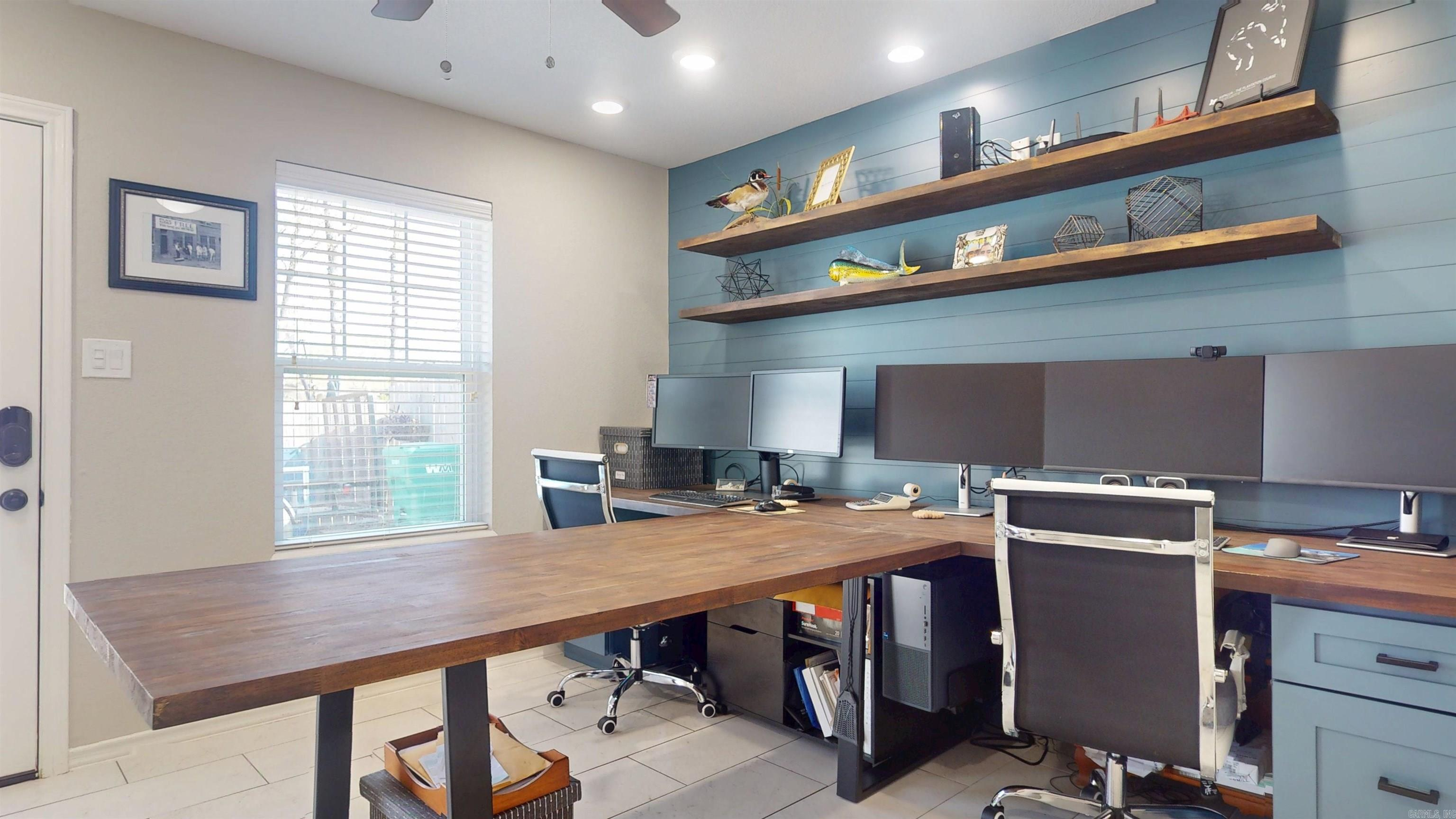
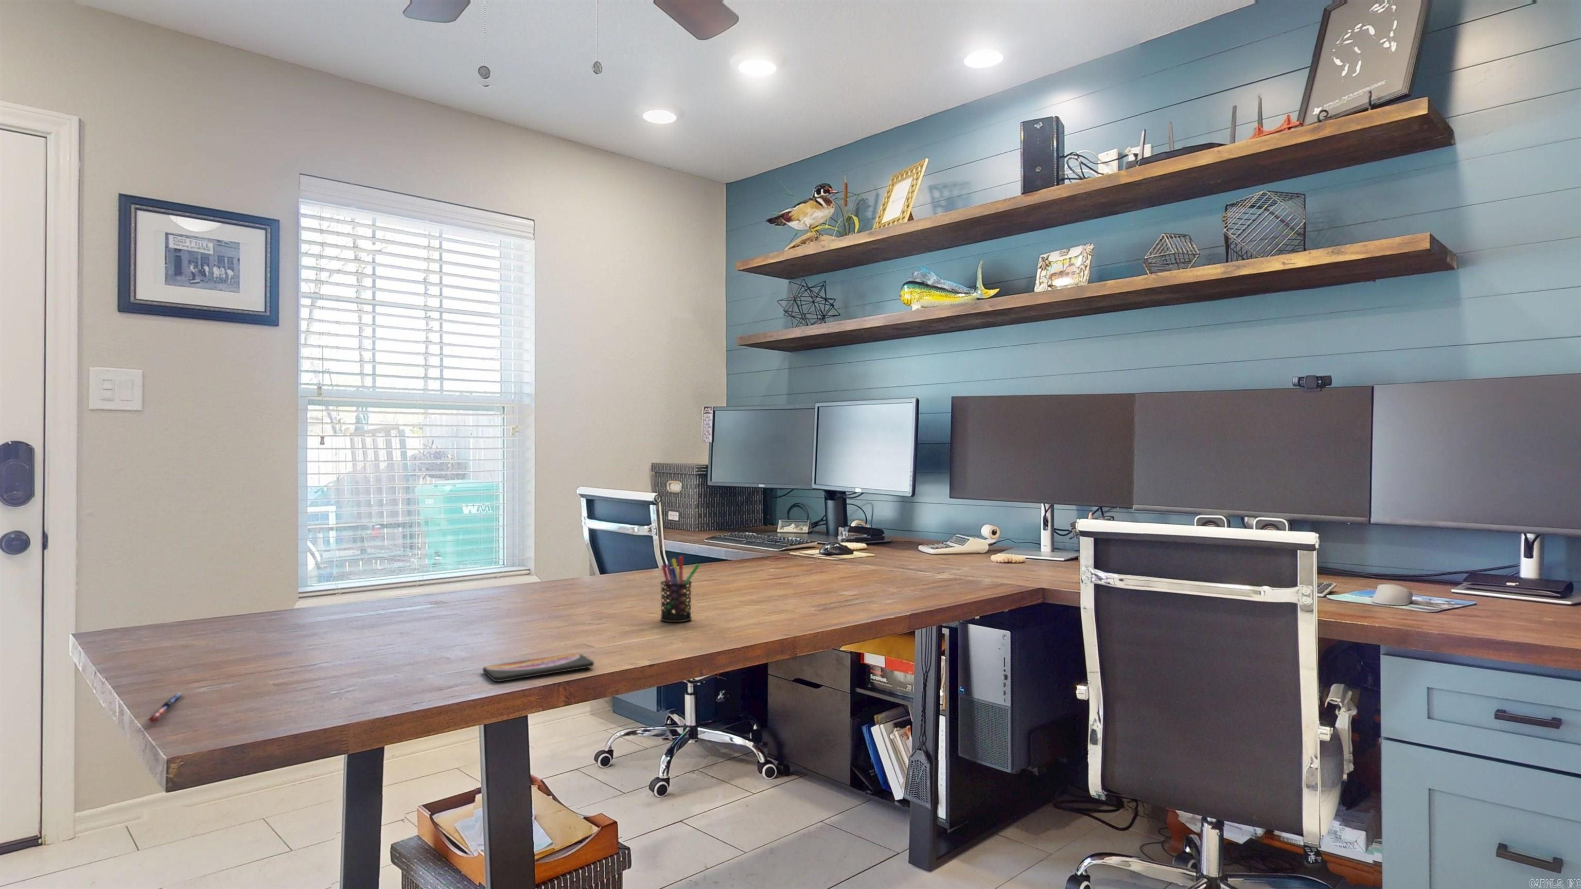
+ pen holder [660,556,700,622]
+ pen [147,691,185,724]
+ smartphone [482,652,595,682]
